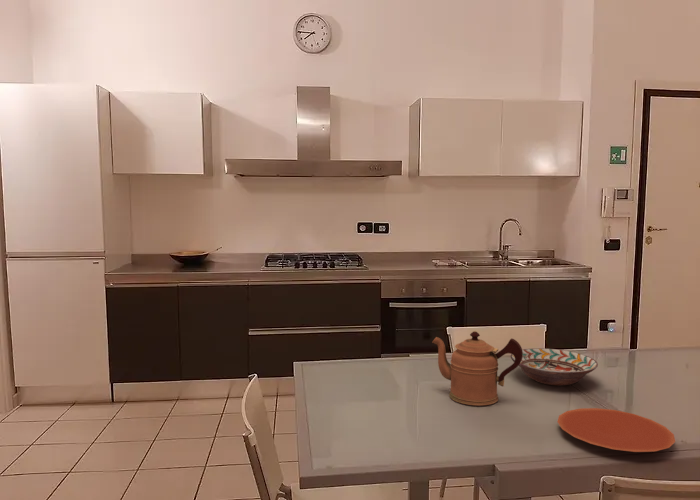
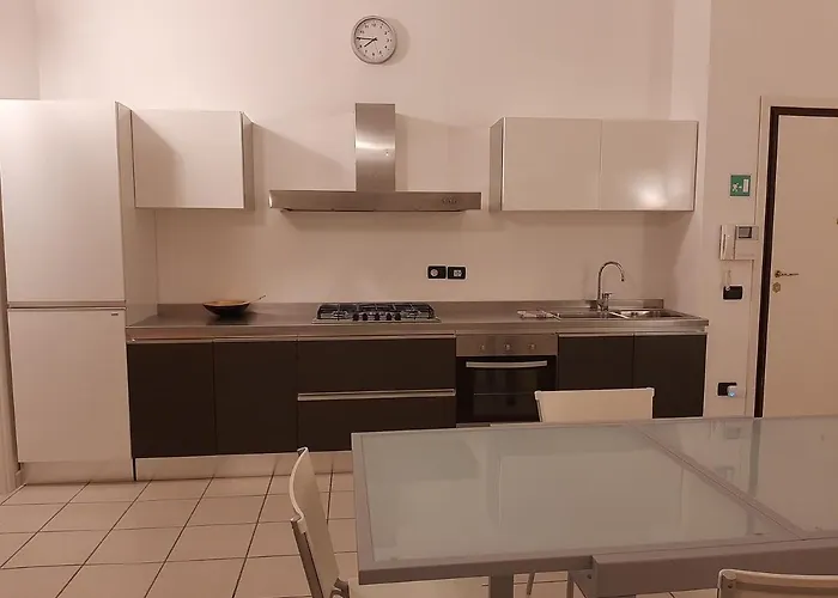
- decorative bowl [510,347,599,386]
- plate [557,407,676,453]
- coffeepot [431,330,523,407]
